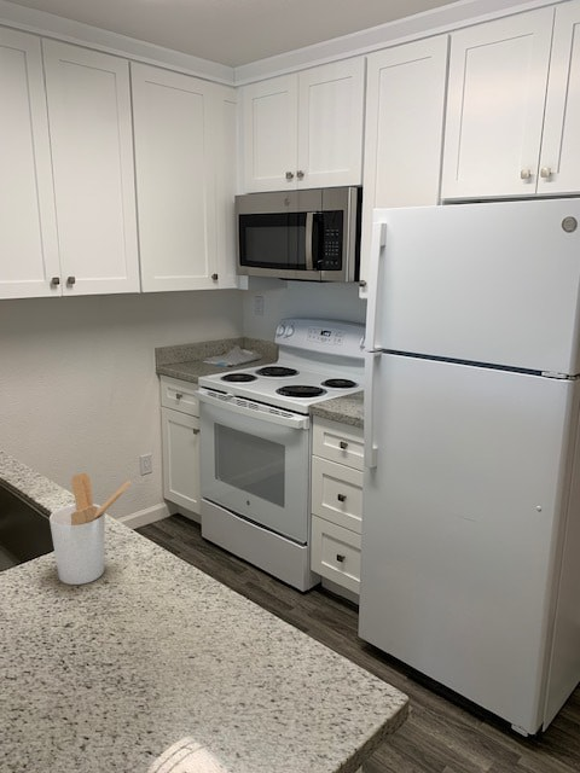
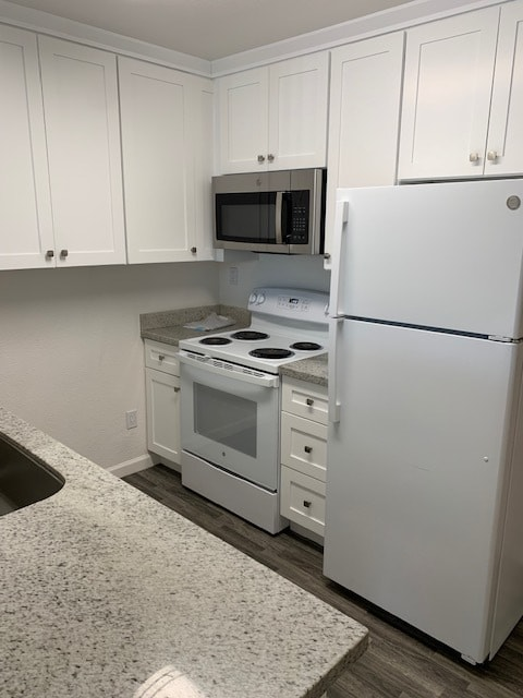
- utensil holder [48,472,132,586]
